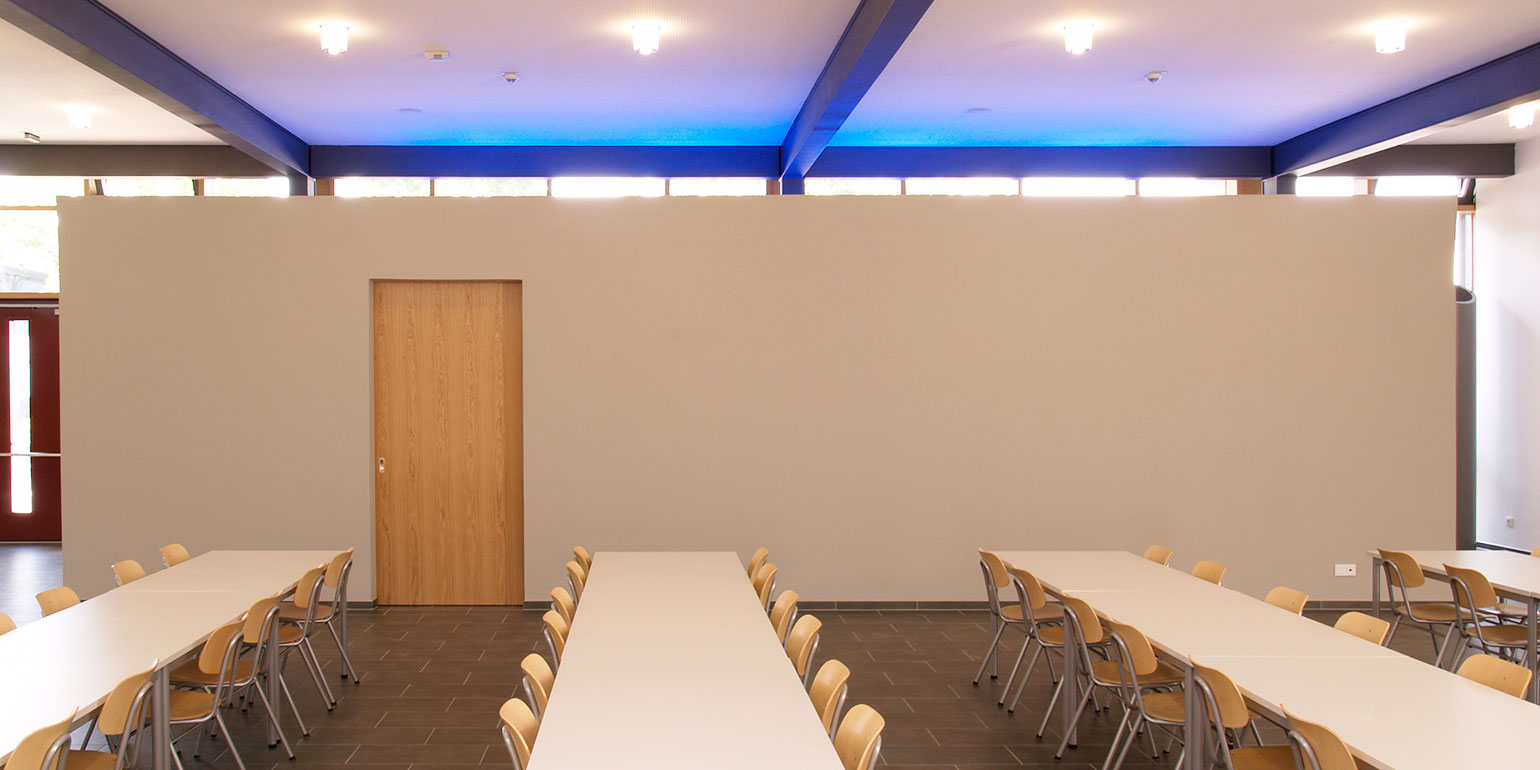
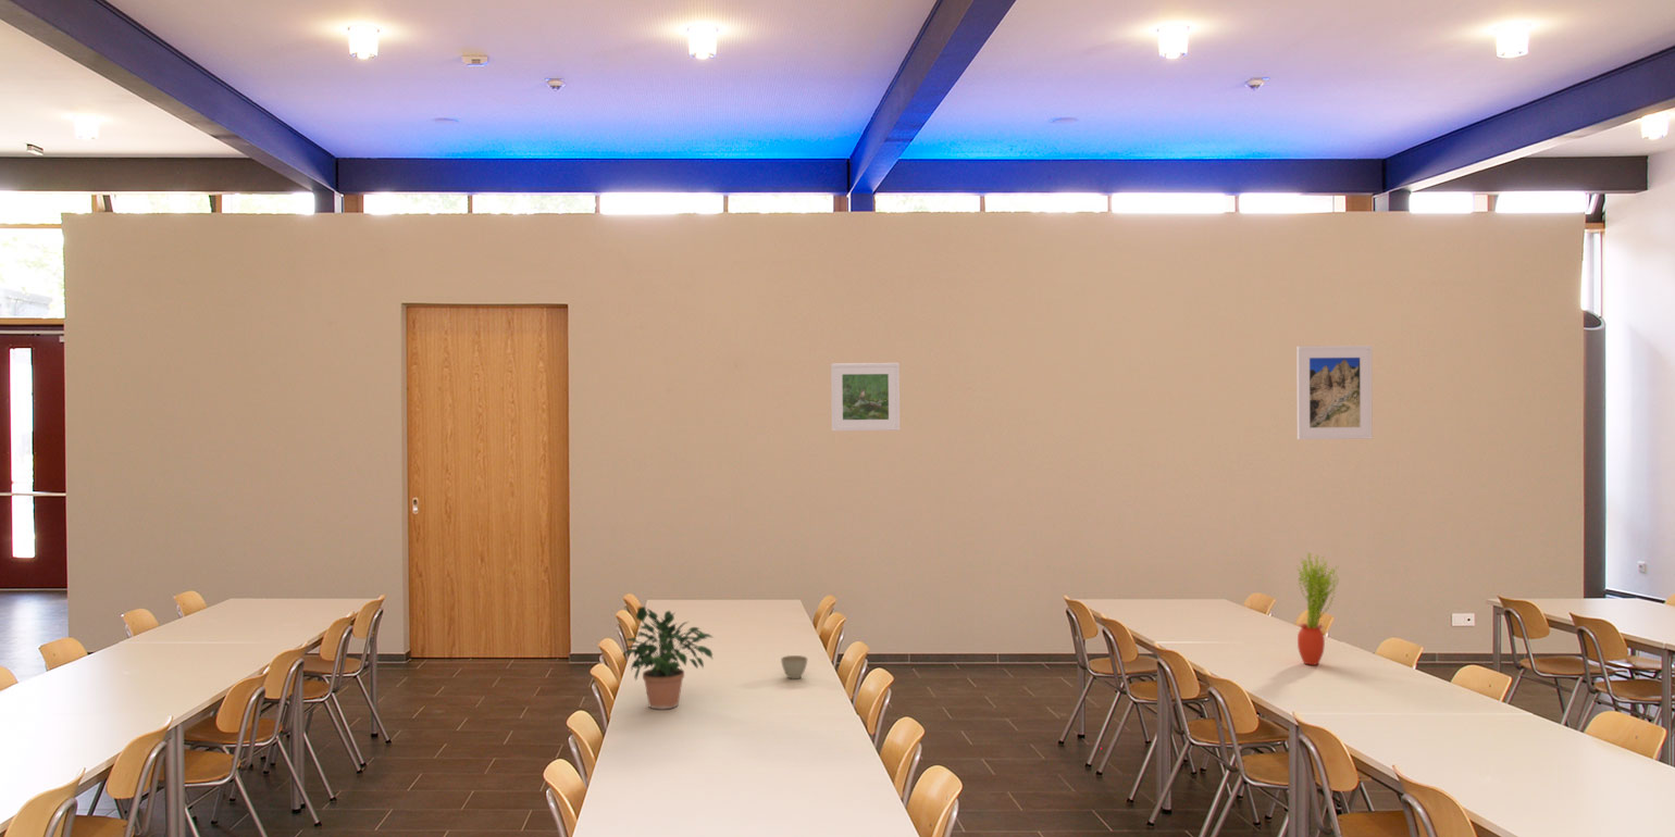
+ potted plant [1296,551,1341,666]
+ flower pot [780,654,808,680]
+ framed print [830,362,901,432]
+ potted plant [622,605,715,711]
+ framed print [1295,345,1373,440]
